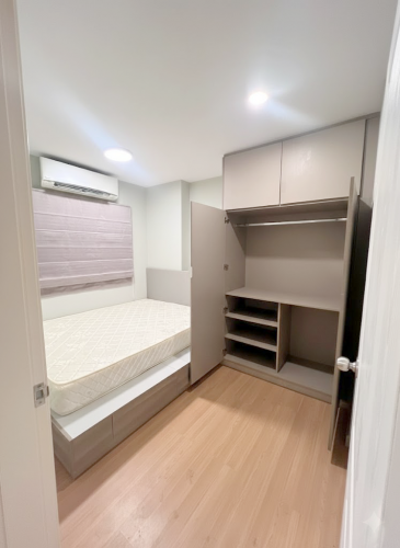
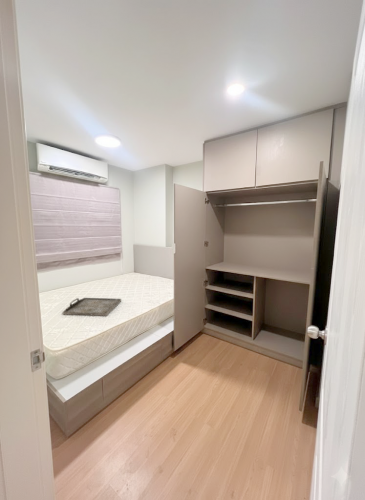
+ serving tray [62,297,122,317]
